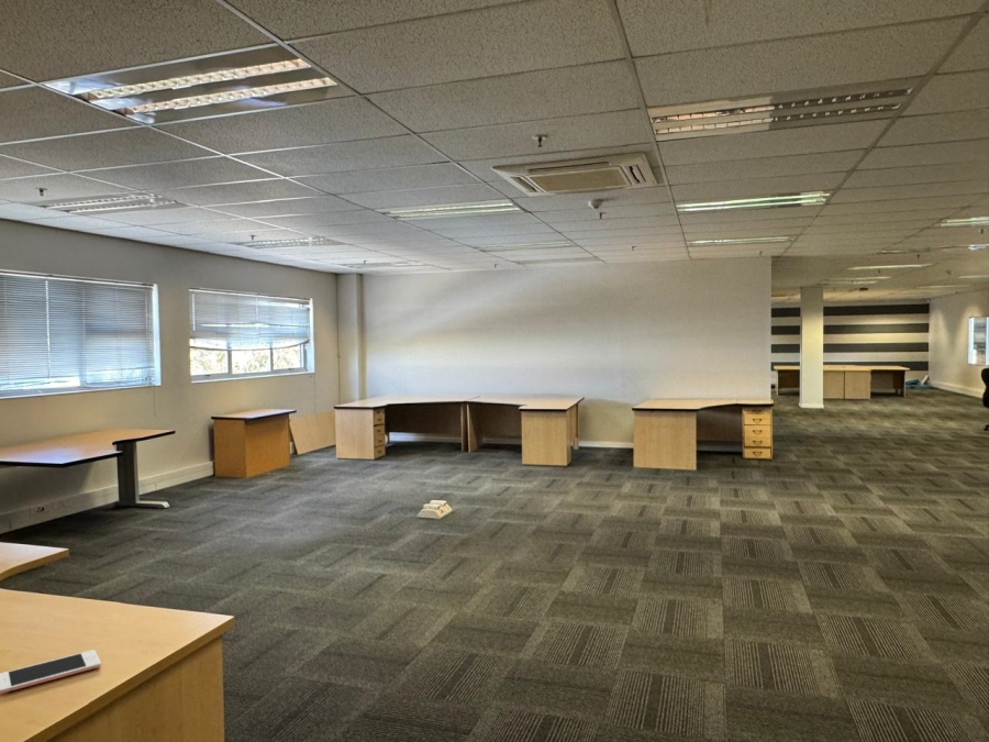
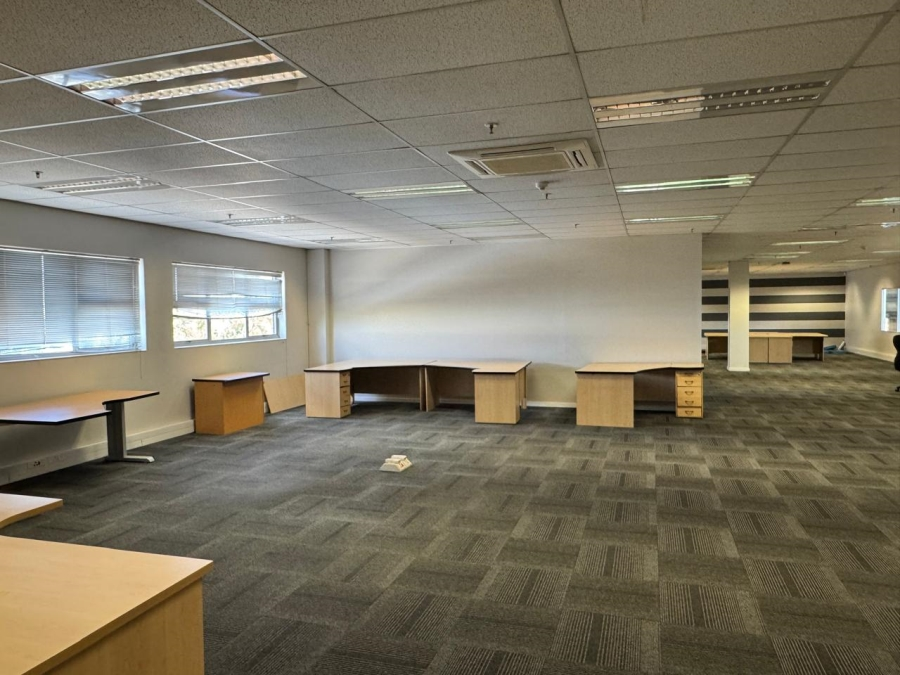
- cell phone [0,649,102,695]
